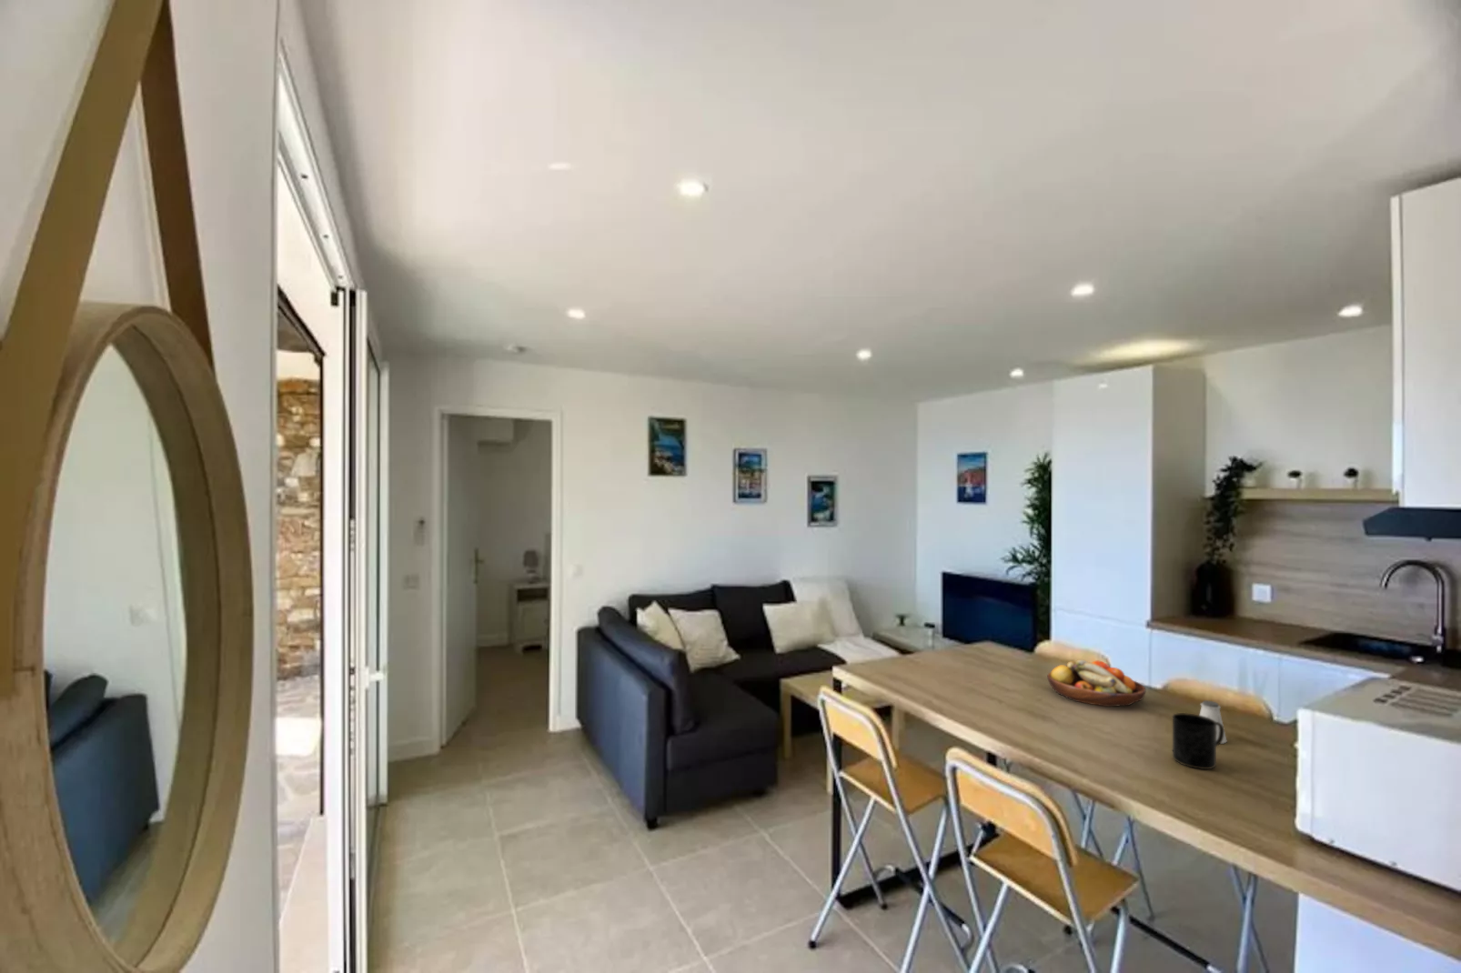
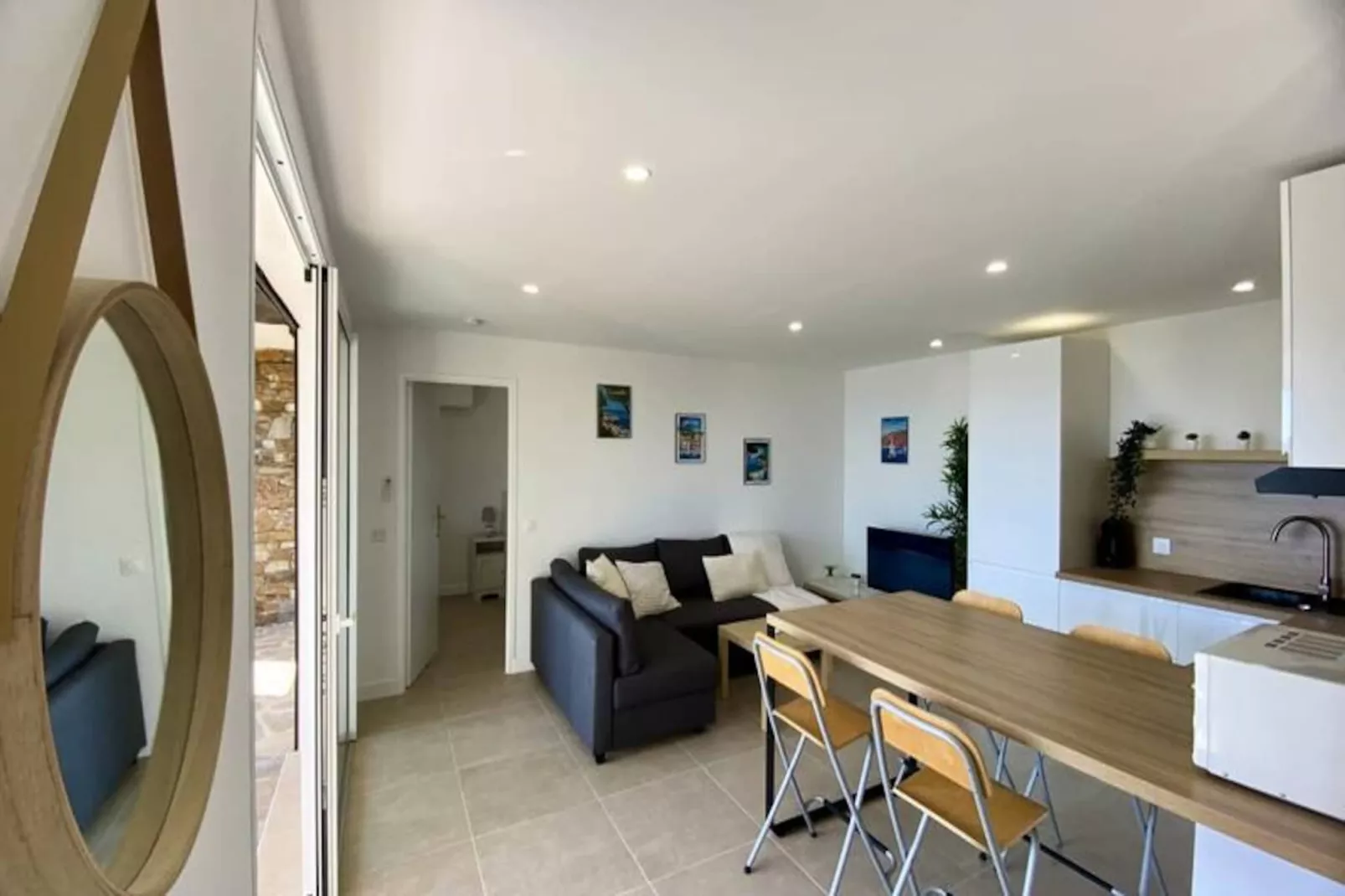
- fruit bowl [1046,658,1147,707]
- mug [1172,712,1224,770]
- saltshaker [1198,700,1229,744]
